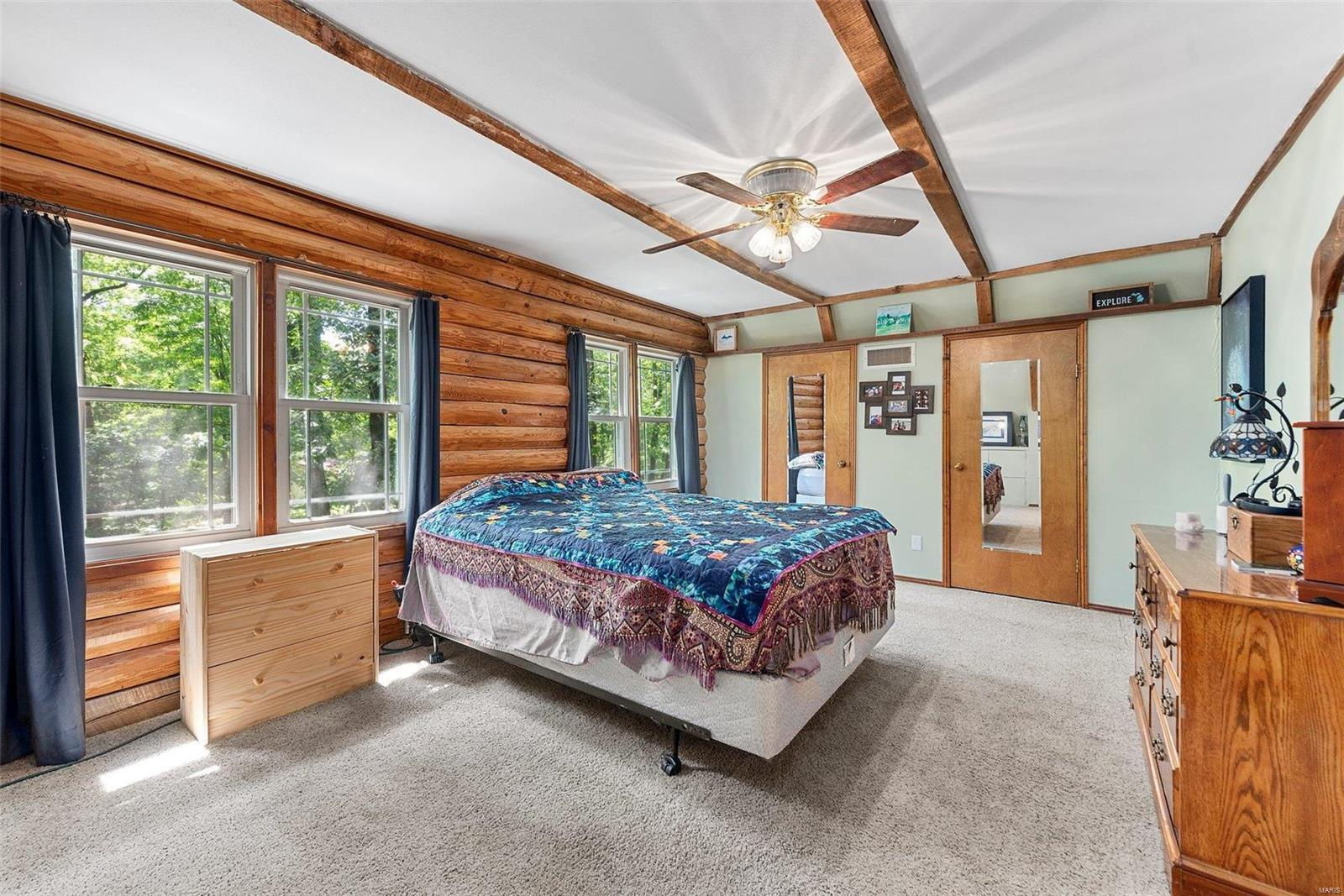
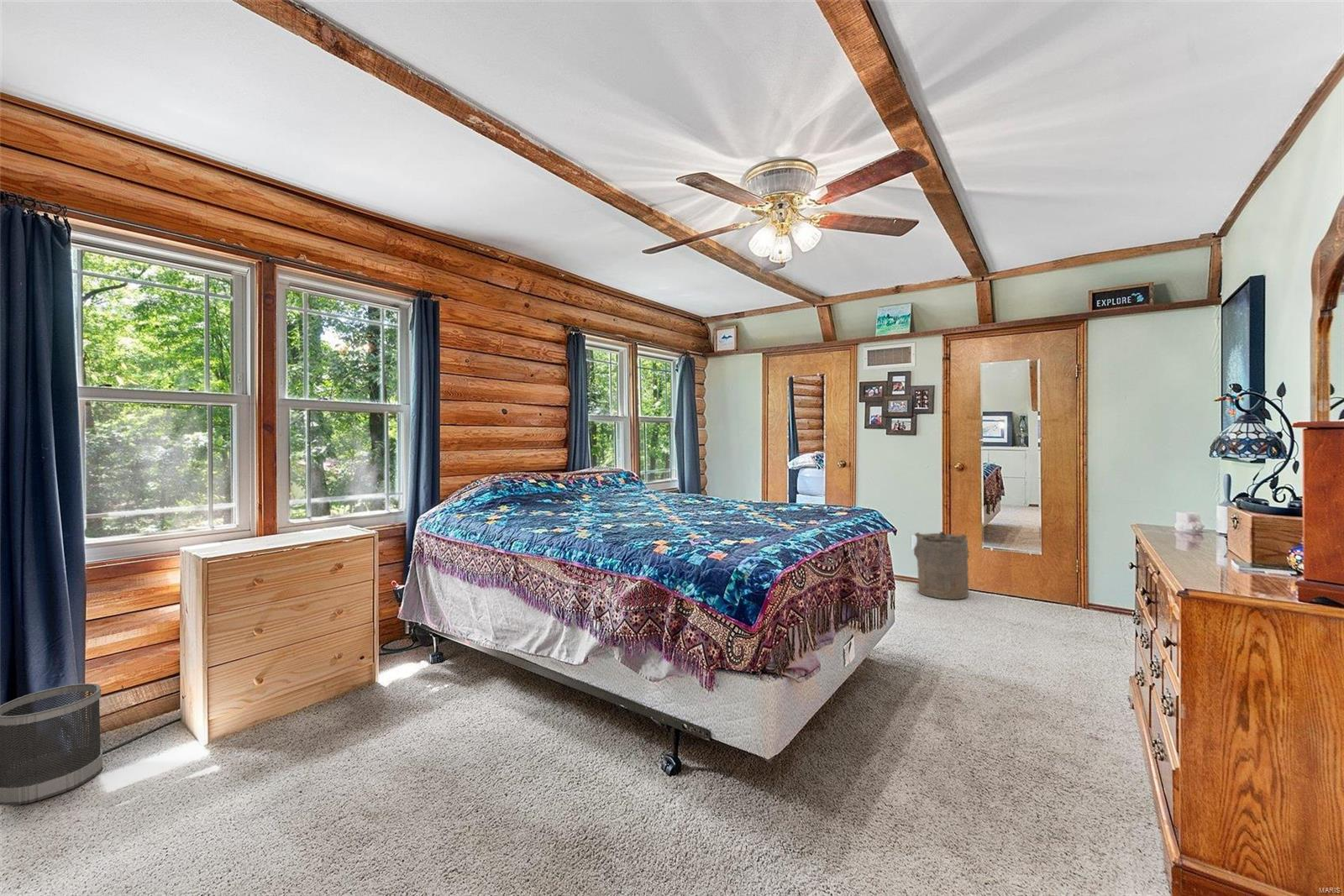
+ laundry hamper [913,531,971,600]
+ wastebasket [0,683,103,806]
